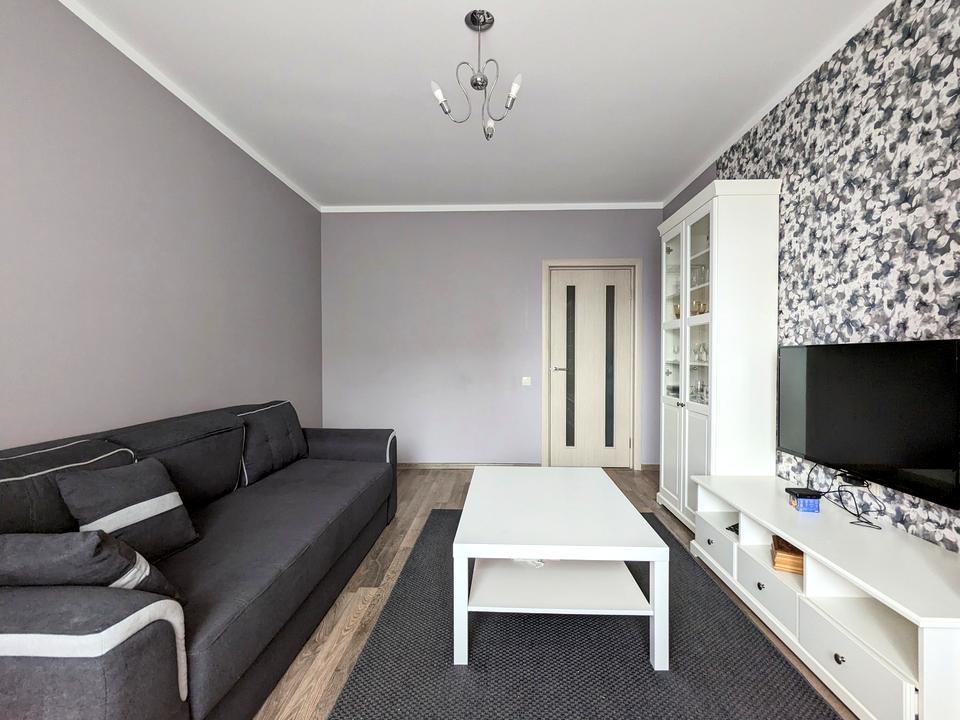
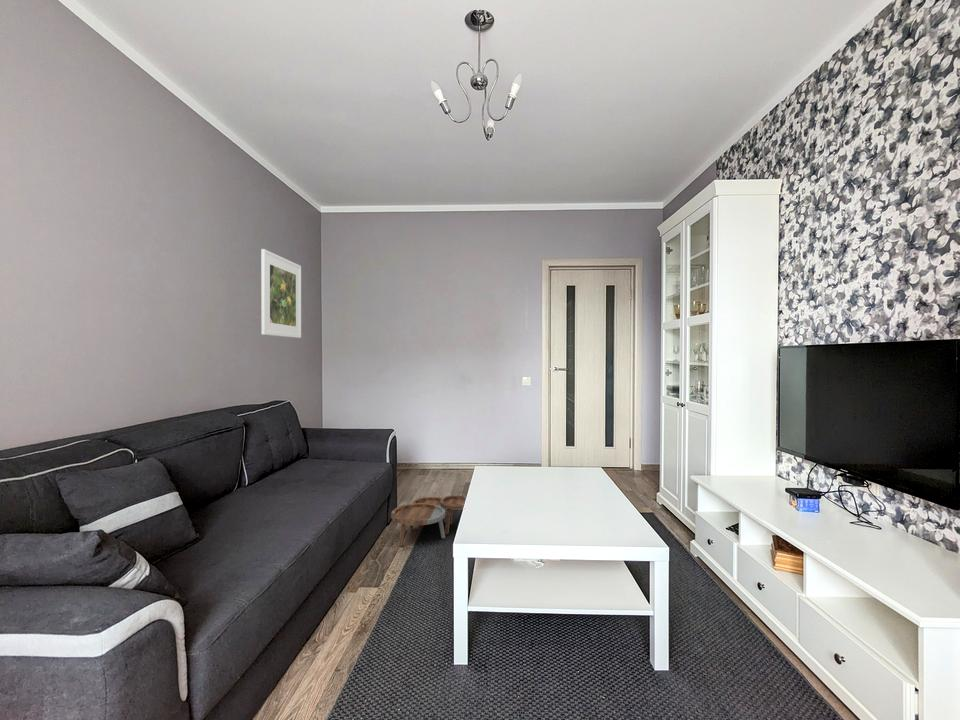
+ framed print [260,248,302,339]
+ nesting tables [390,494,467,547]
